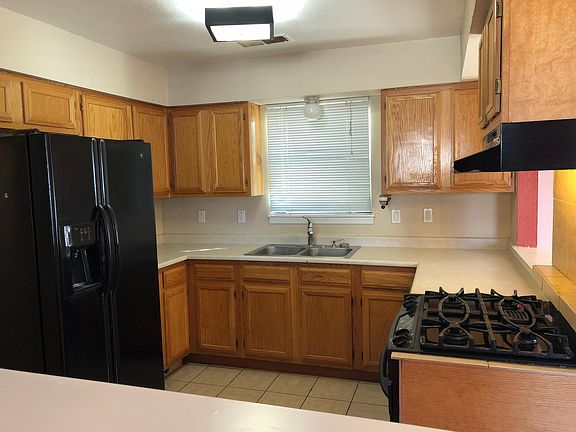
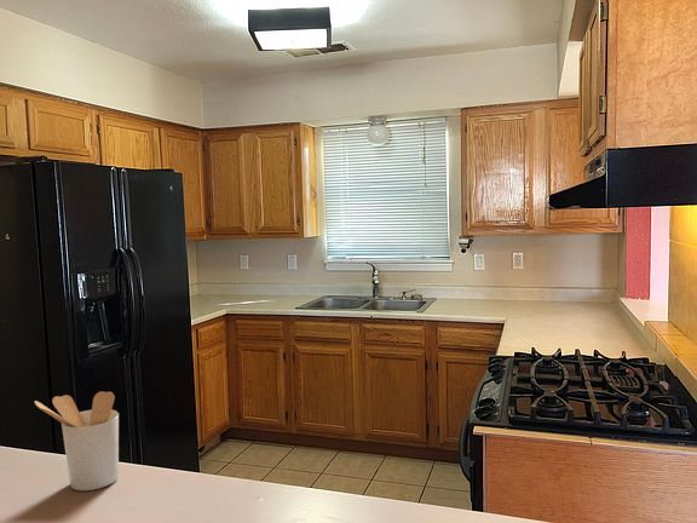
+ utensil holder [33,391,120,492]
